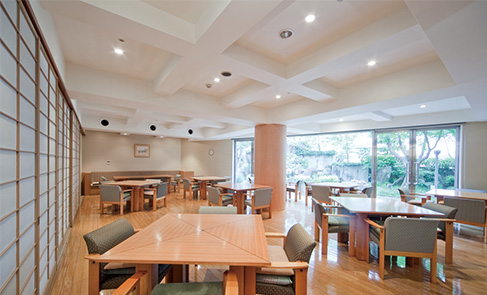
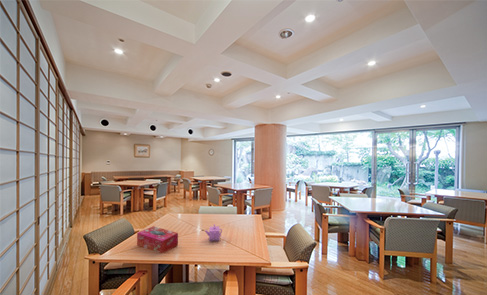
+ teapot [204,223,223,242]
+ tissue box [136,225,179,254]
